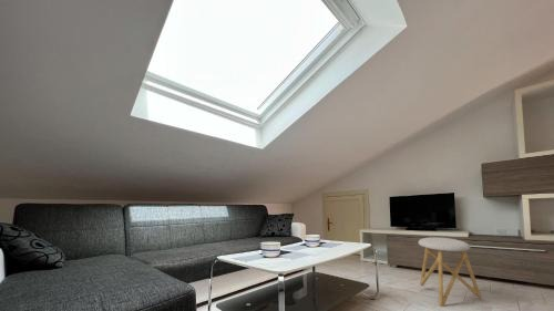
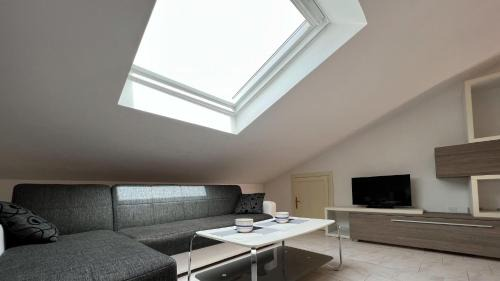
- stool [418,237,482,308]
